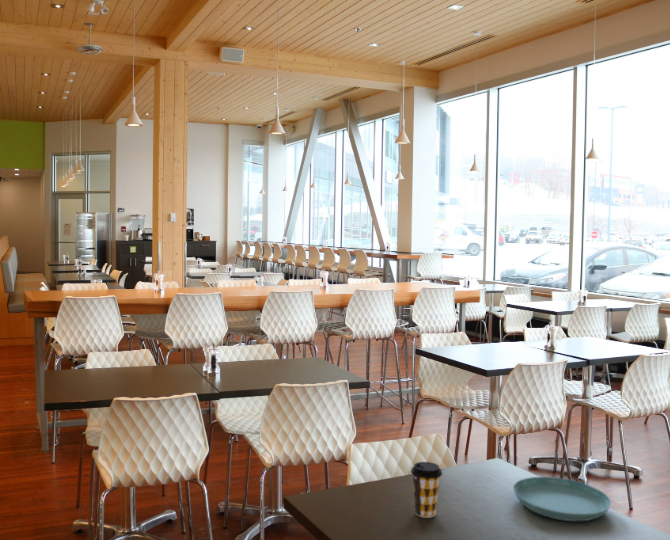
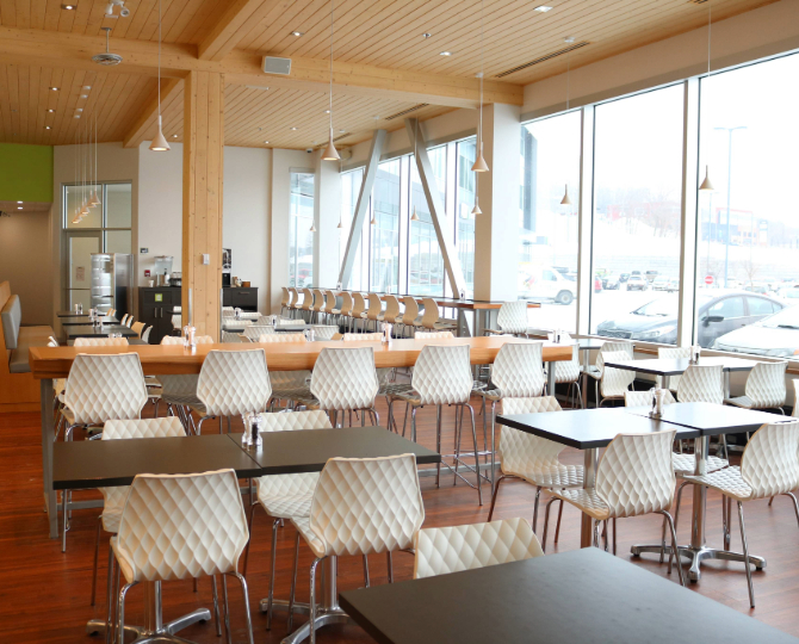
- coffee cup [410,461,443,519]
- saucer [512,476,612,522]
